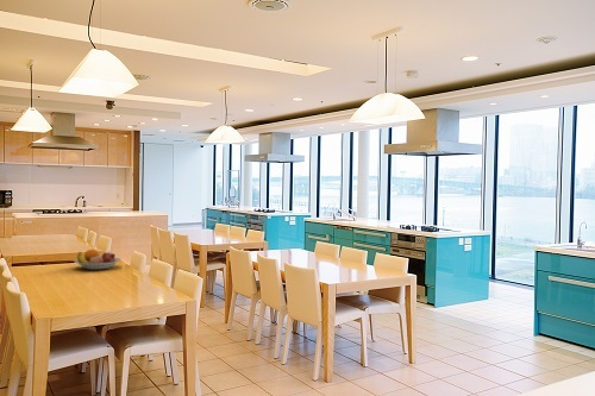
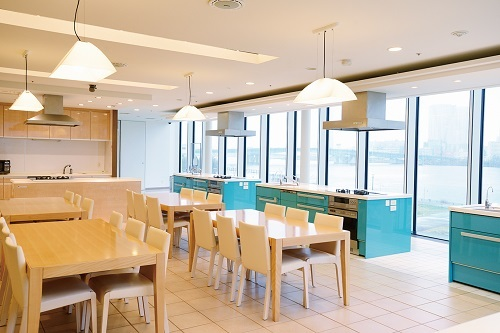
- fruit bowl [74,249,123,271]
